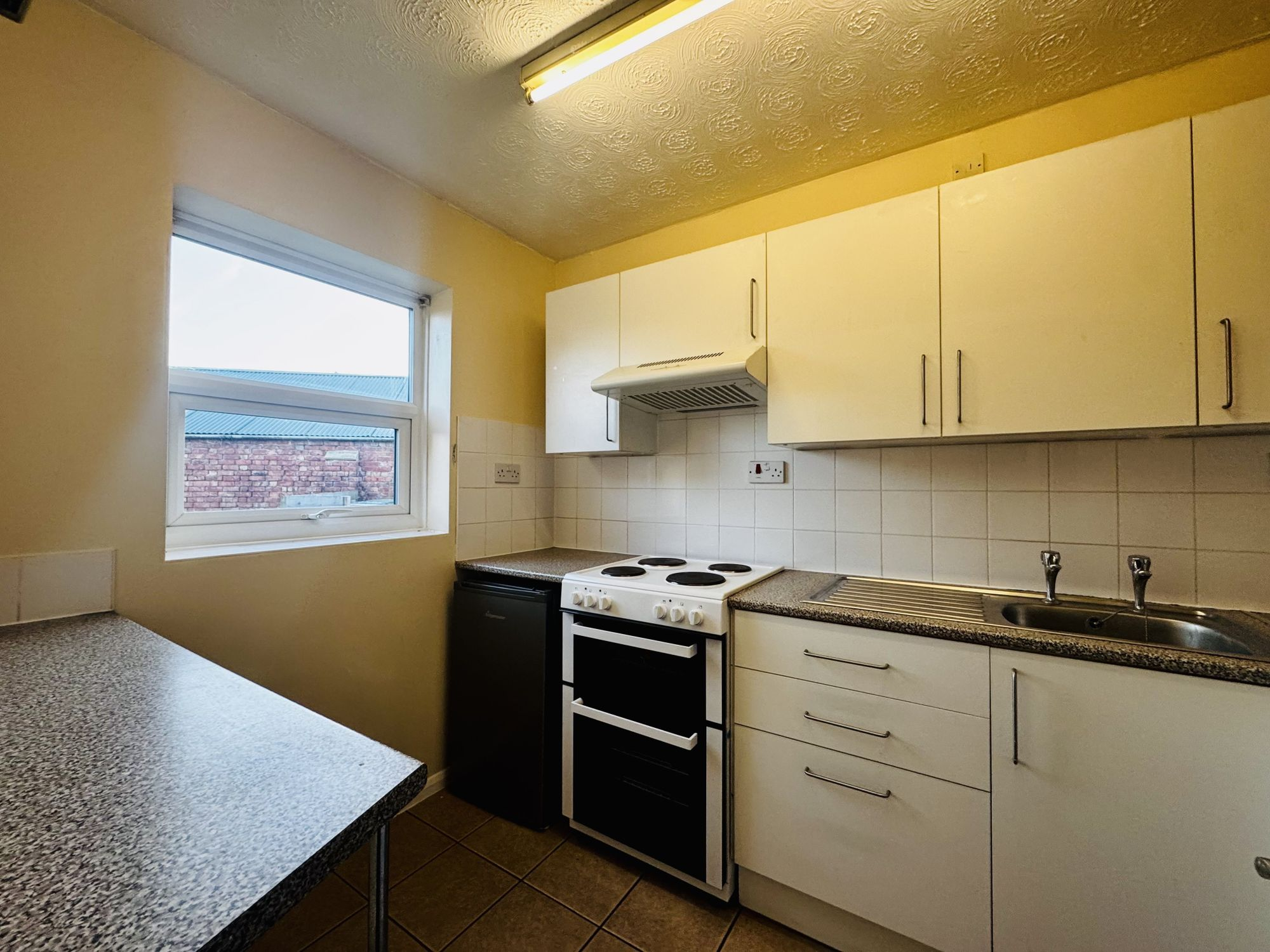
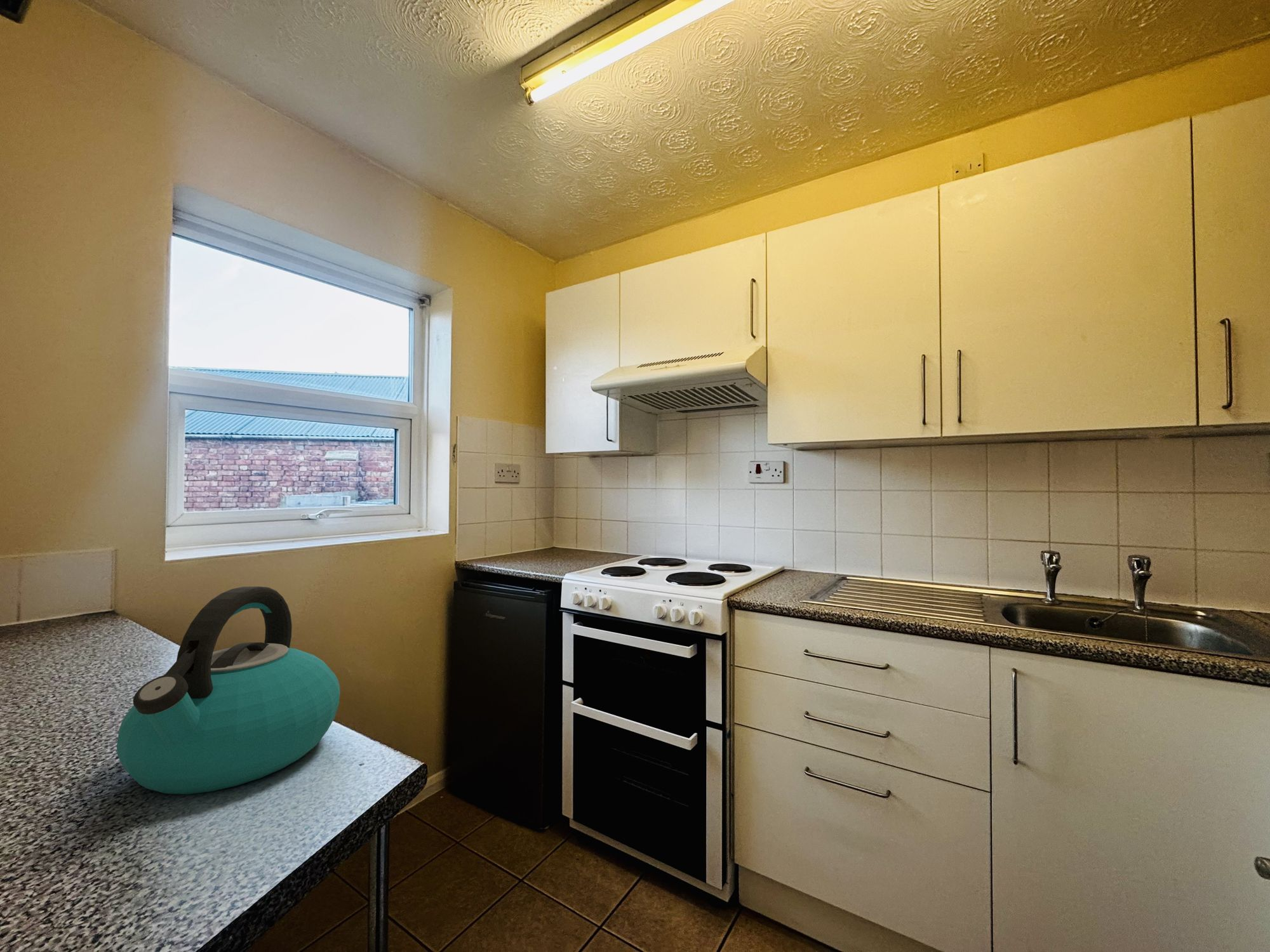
+ kettle [116,586,341,795]
